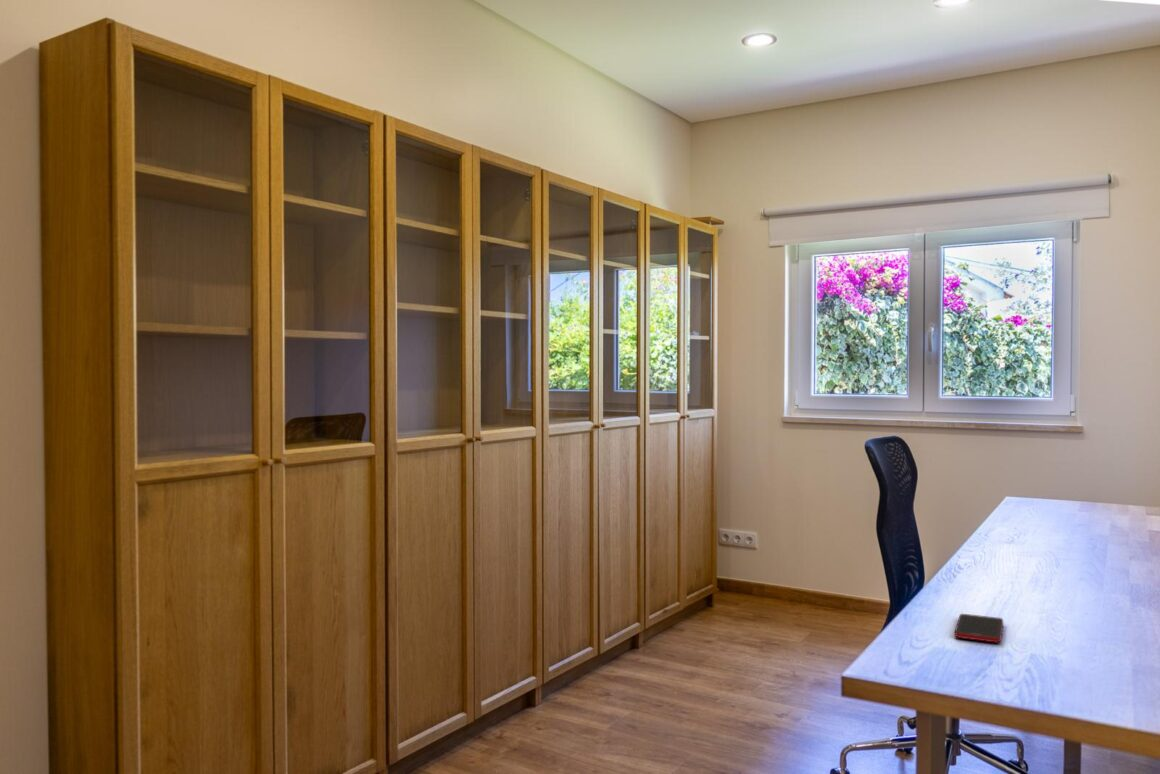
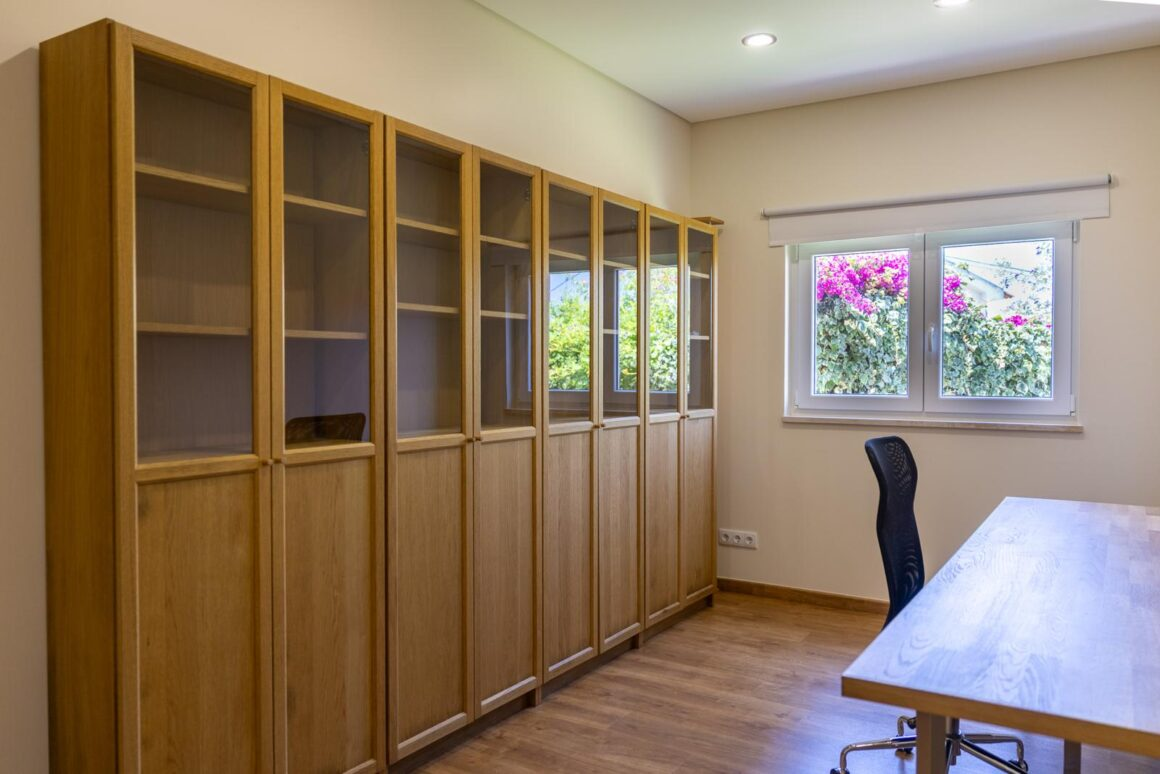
- cell phone [954,613,1004,644]
